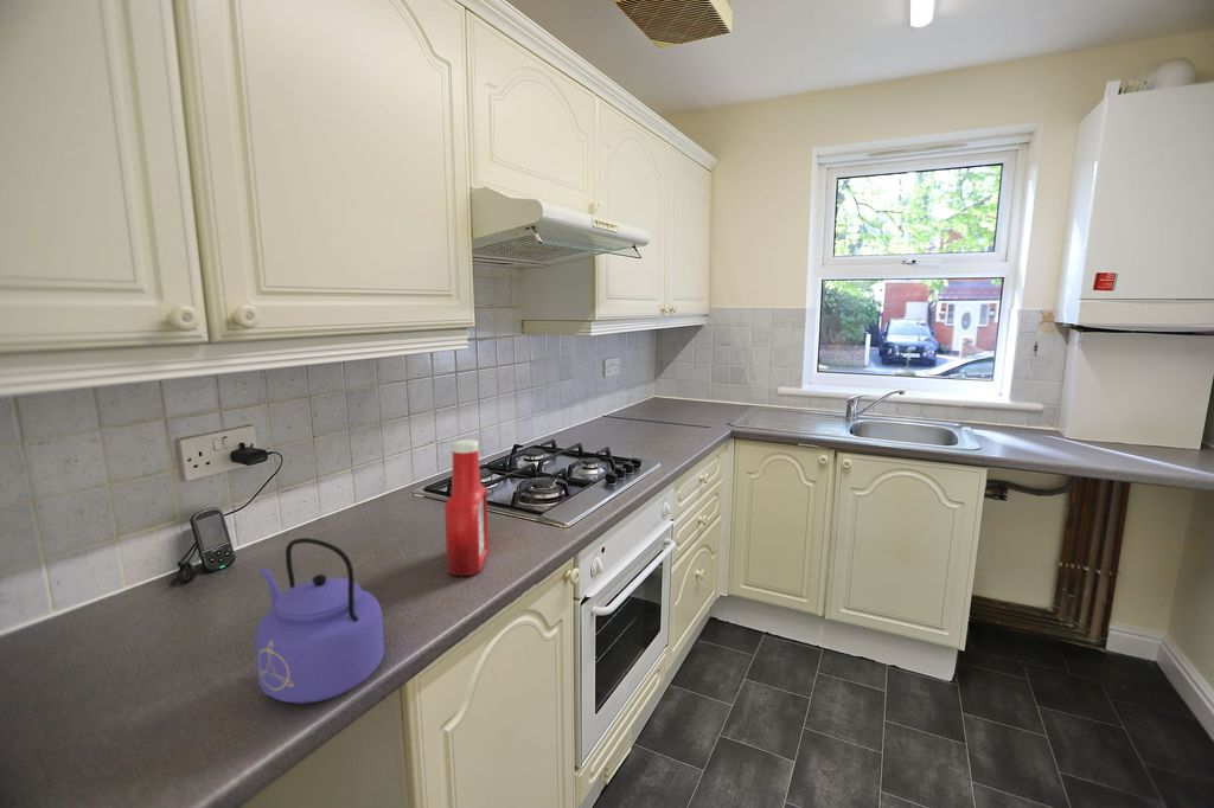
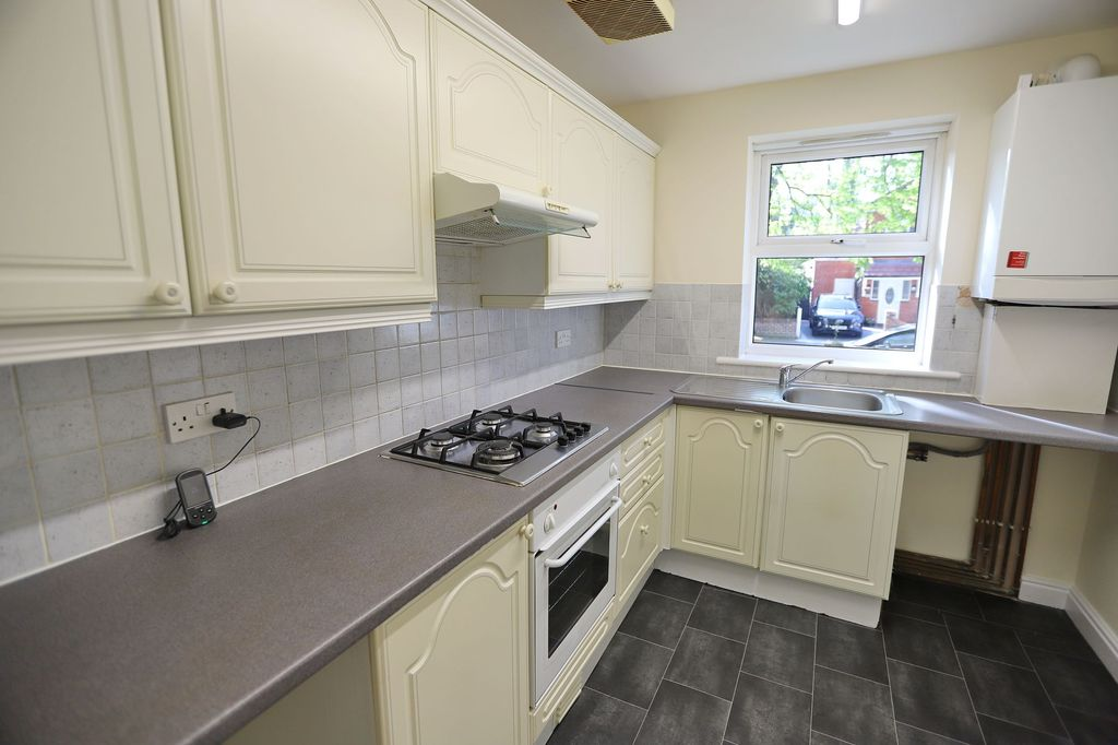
- soap bottle [443,438,490,577]
- kettle [254,537,385,705]
